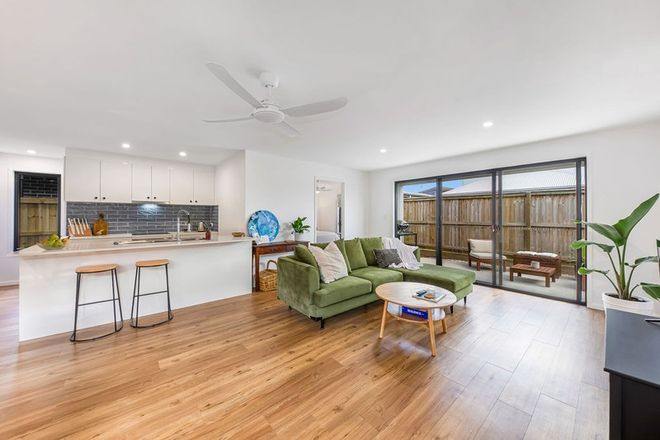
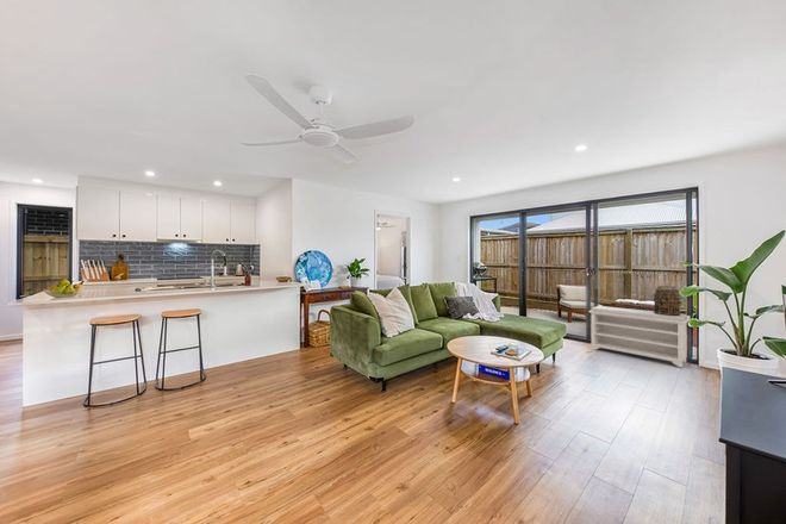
+ bench [587,305,692,368]
+ decorative urn [653,285,682,316]
